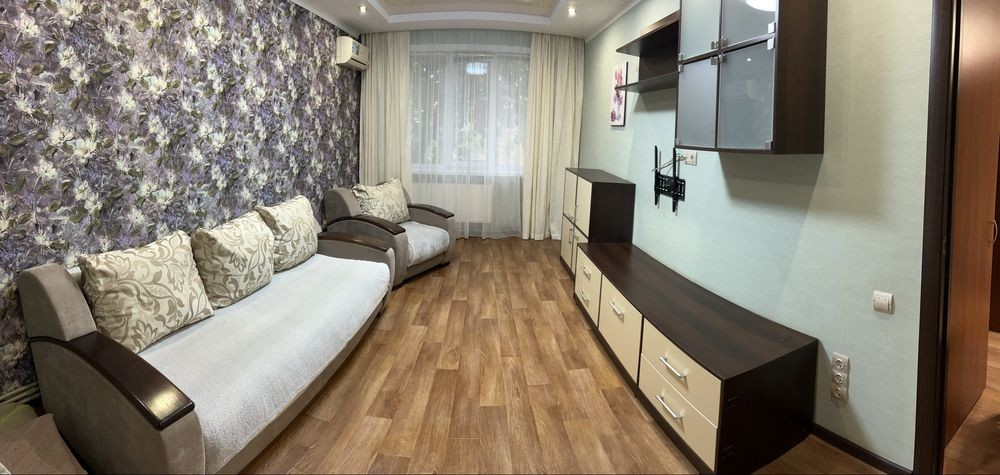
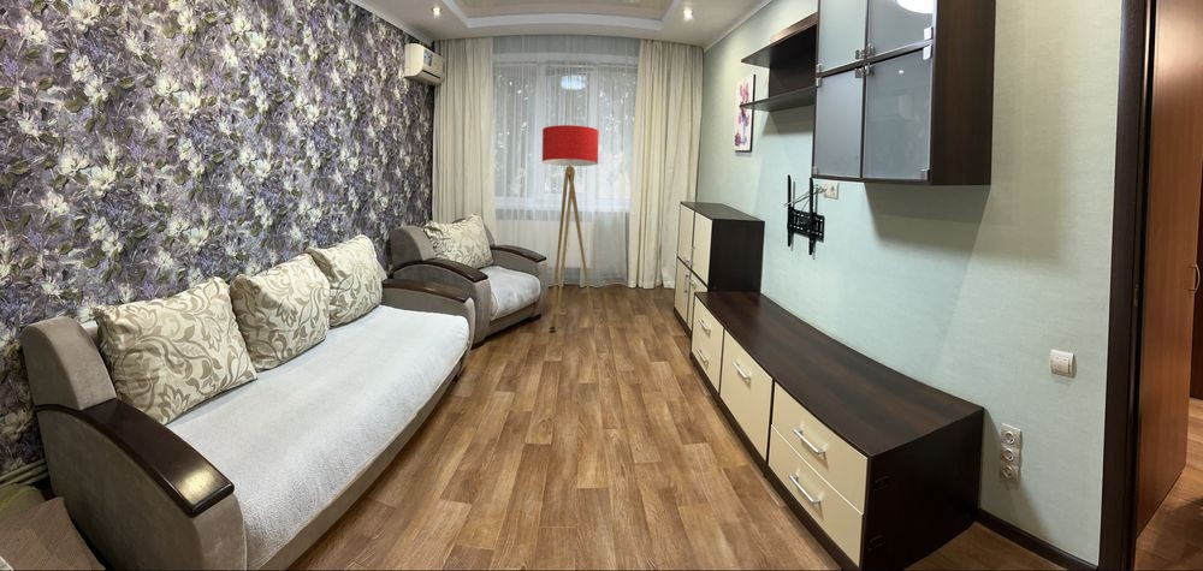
+ floor lamp [541,124,599,332]
